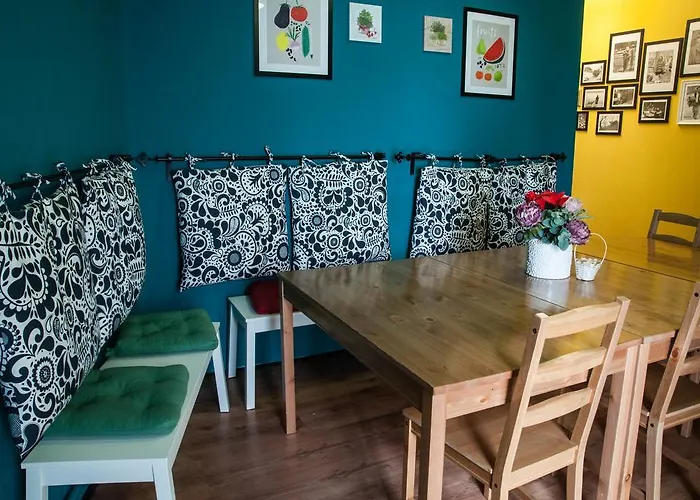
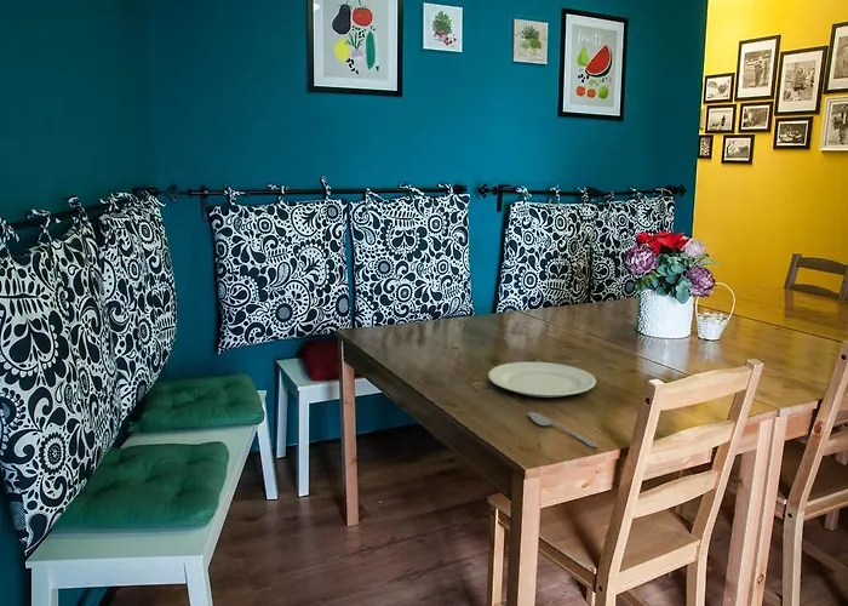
+ chinaware [487,361,597,399]
+ spoon [527,411,598,448]
